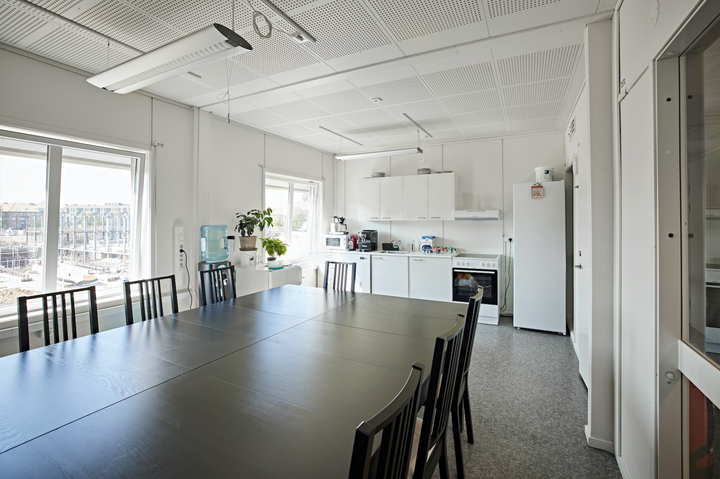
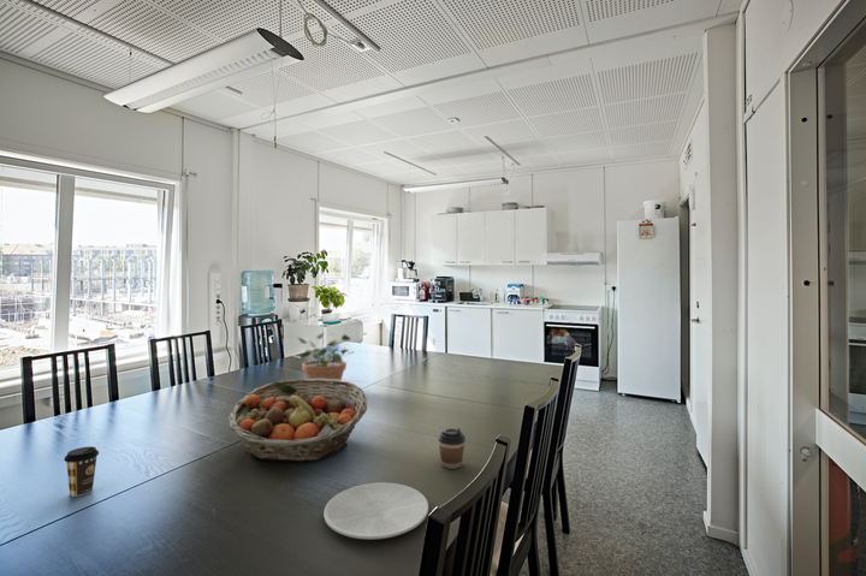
+ potted plant [290,332,354,381]
+ coffee cup [438,427,467,470]
+ plate [322,481,429,541]
+ coffee cup [63,445,100,498]
+ fruit basket [227,378,368,462]
